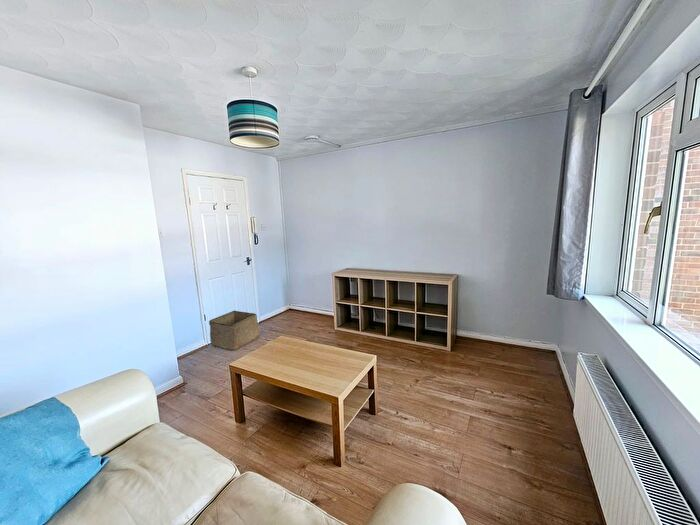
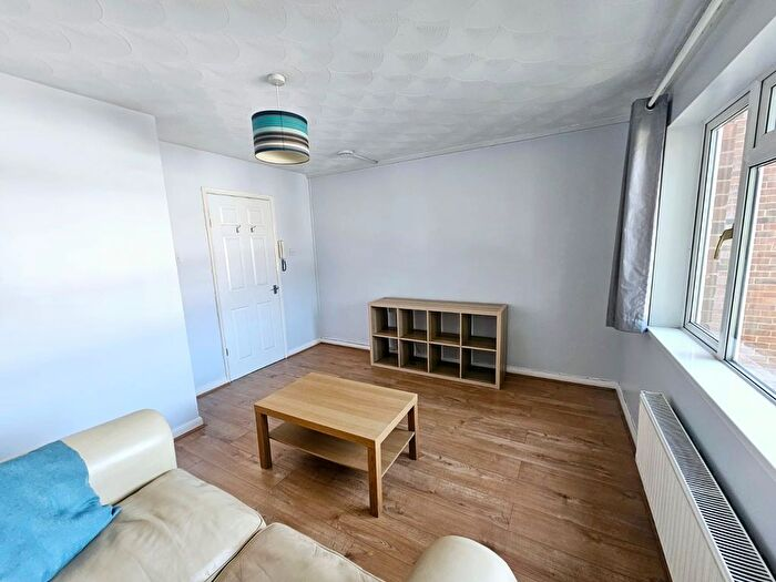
- storage bin [208,310,260,351]
